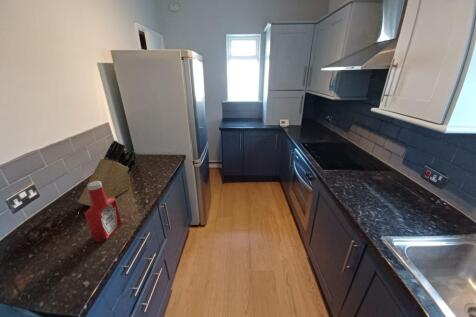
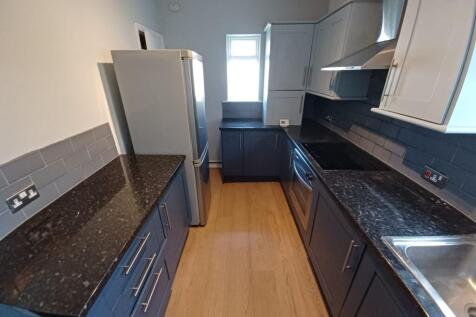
- knife block [77,139,138,207]
- soap bottle [84,181,123,243]
